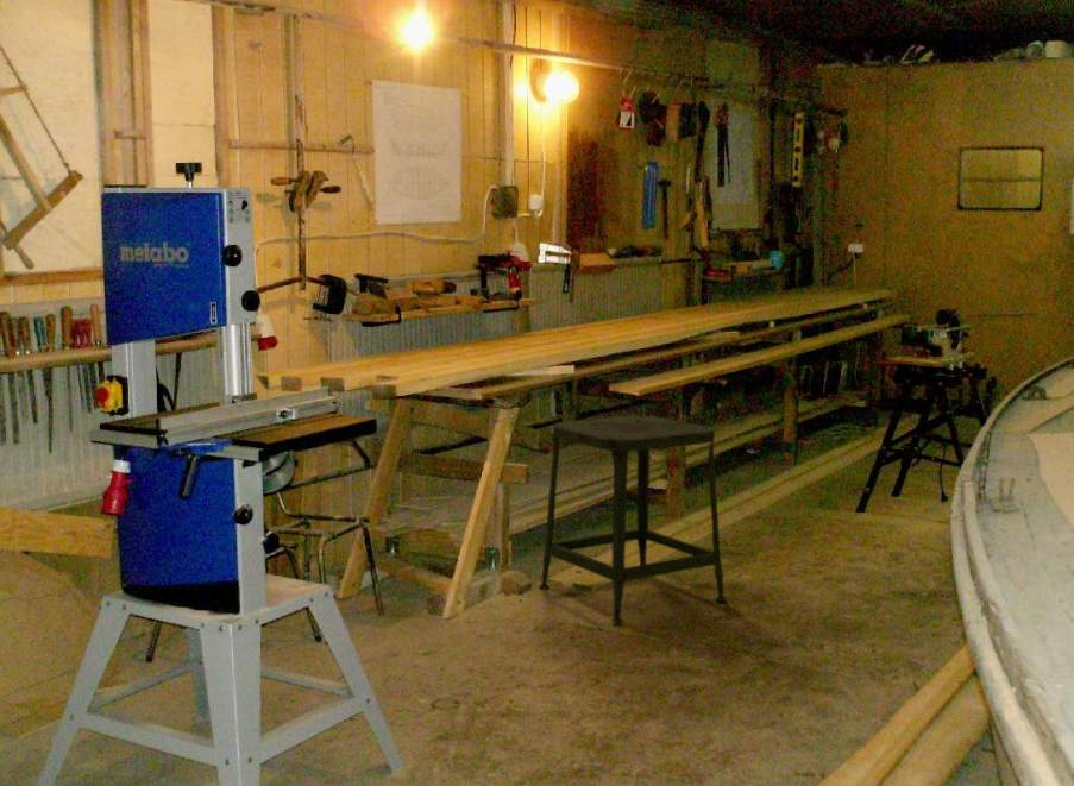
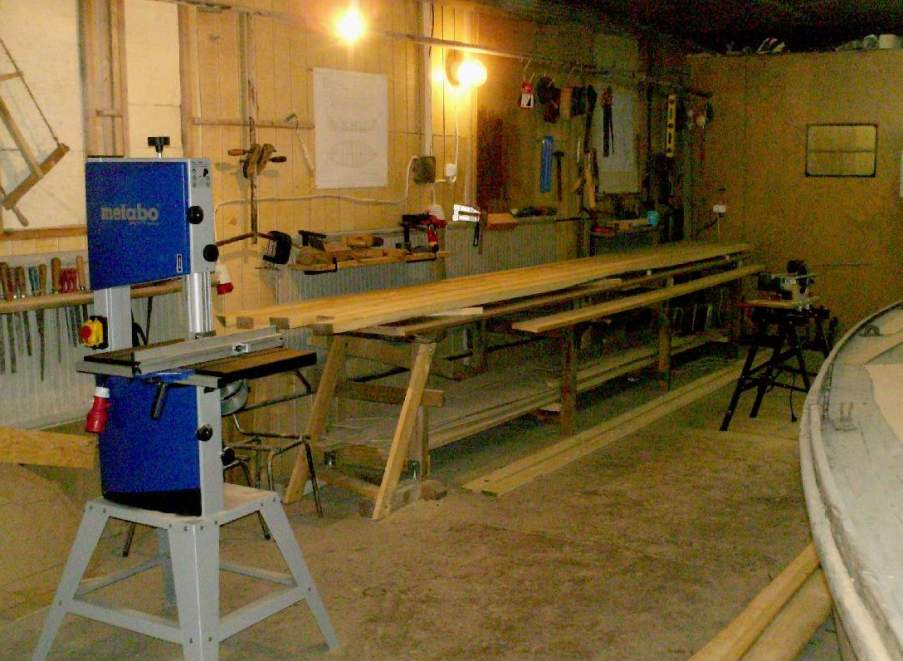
- stool [538,414,728,624]
